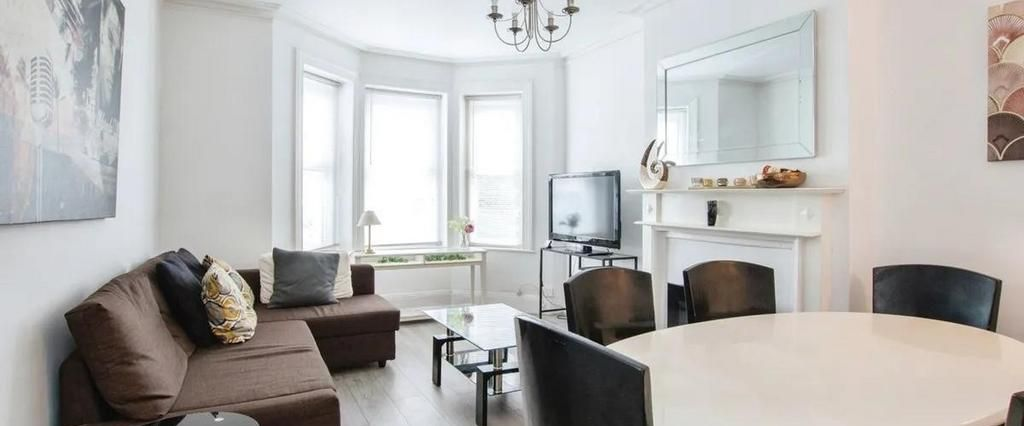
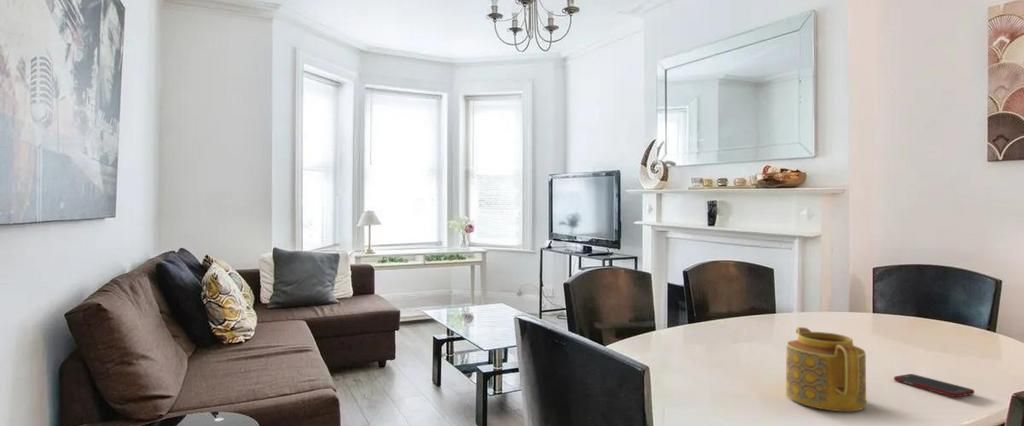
+ teapot [785,326,867,412]
+ cell phone [893,373,975,398]
